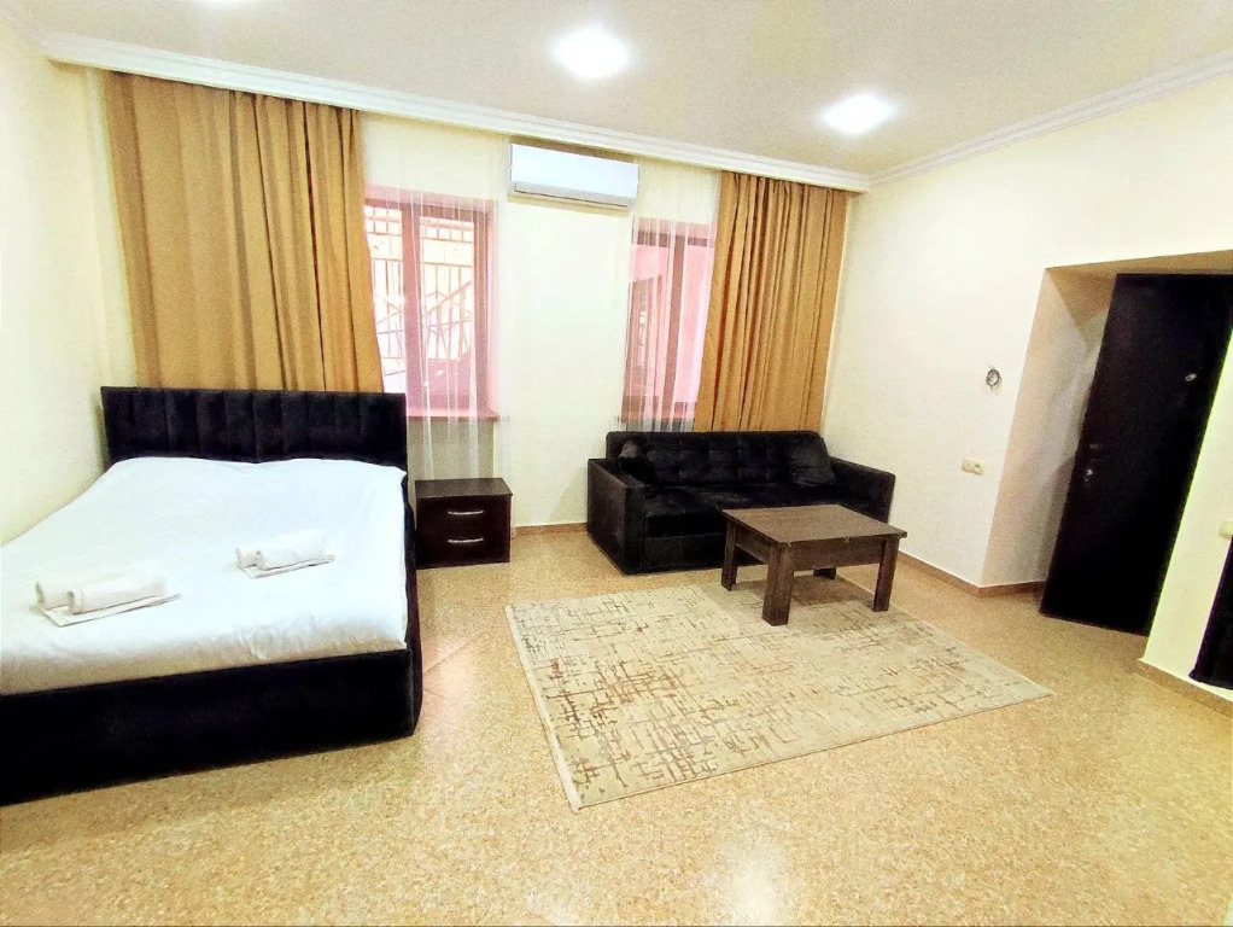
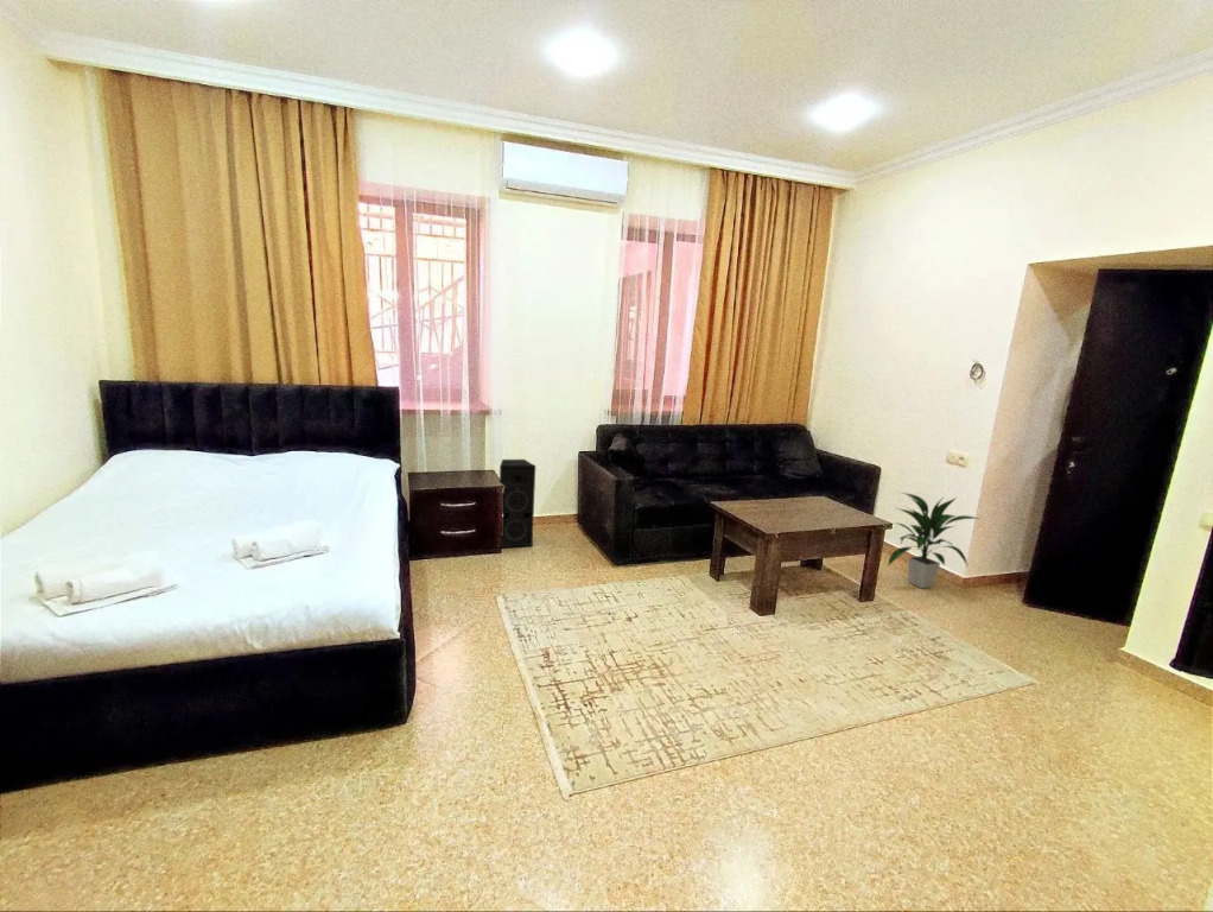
+ indoor plant [887,492,982,589]
+ speaker [498,458,536,549]
